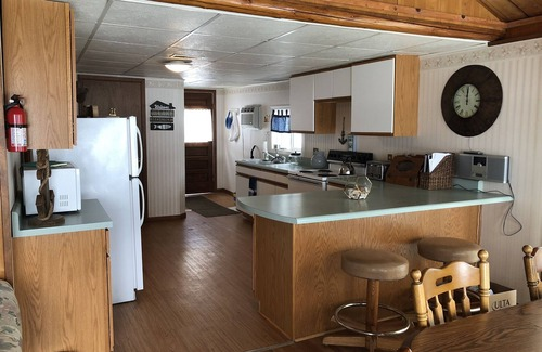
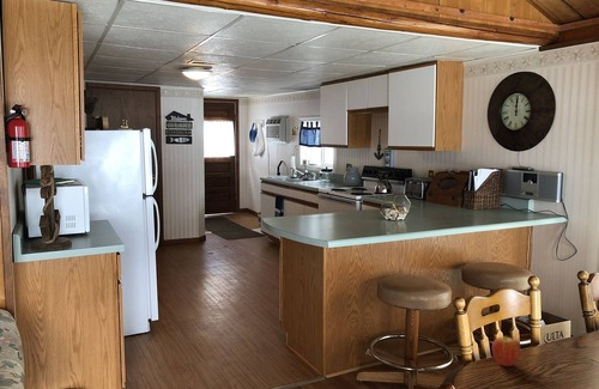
+ fruit [491,335,521,367]
